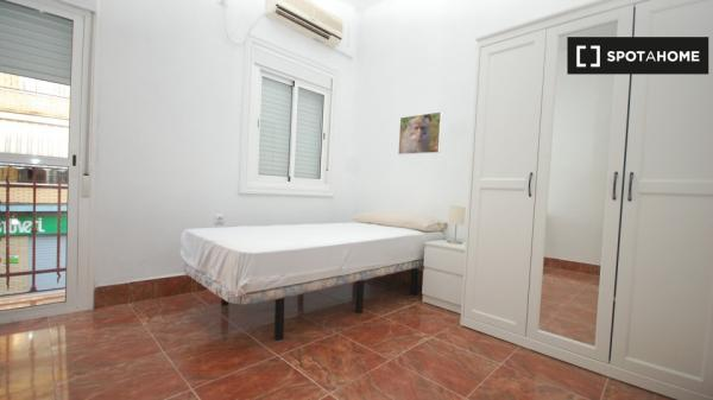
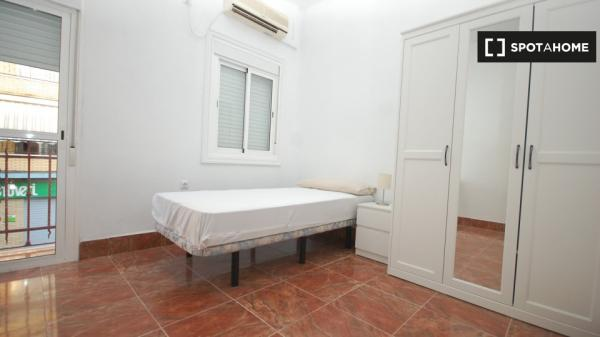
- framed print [397,110,443,155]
